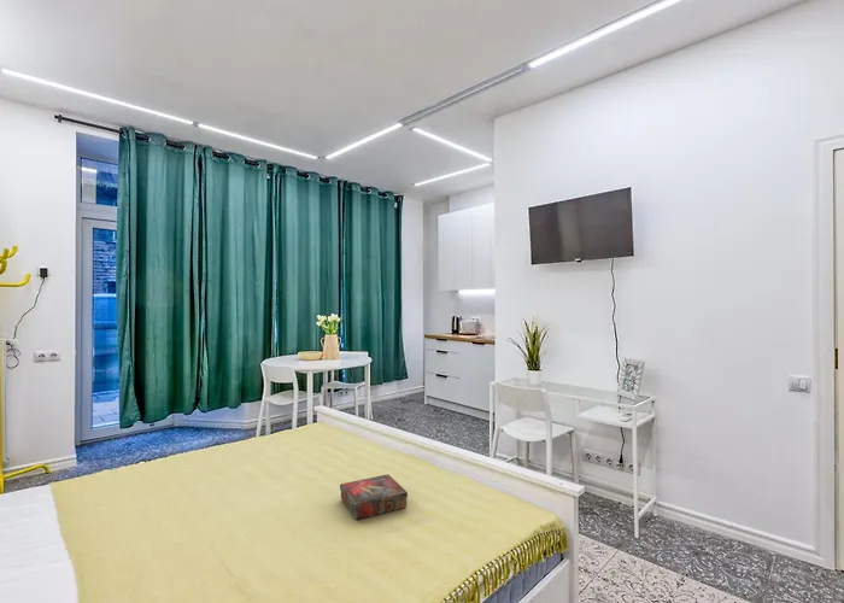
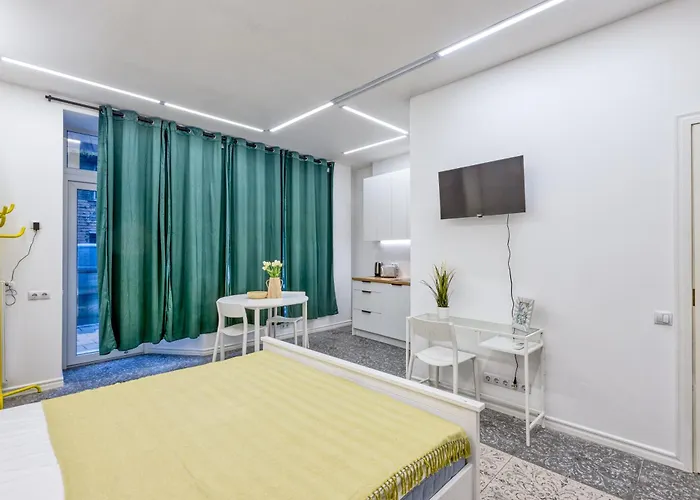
- book [339,473,409,521]
